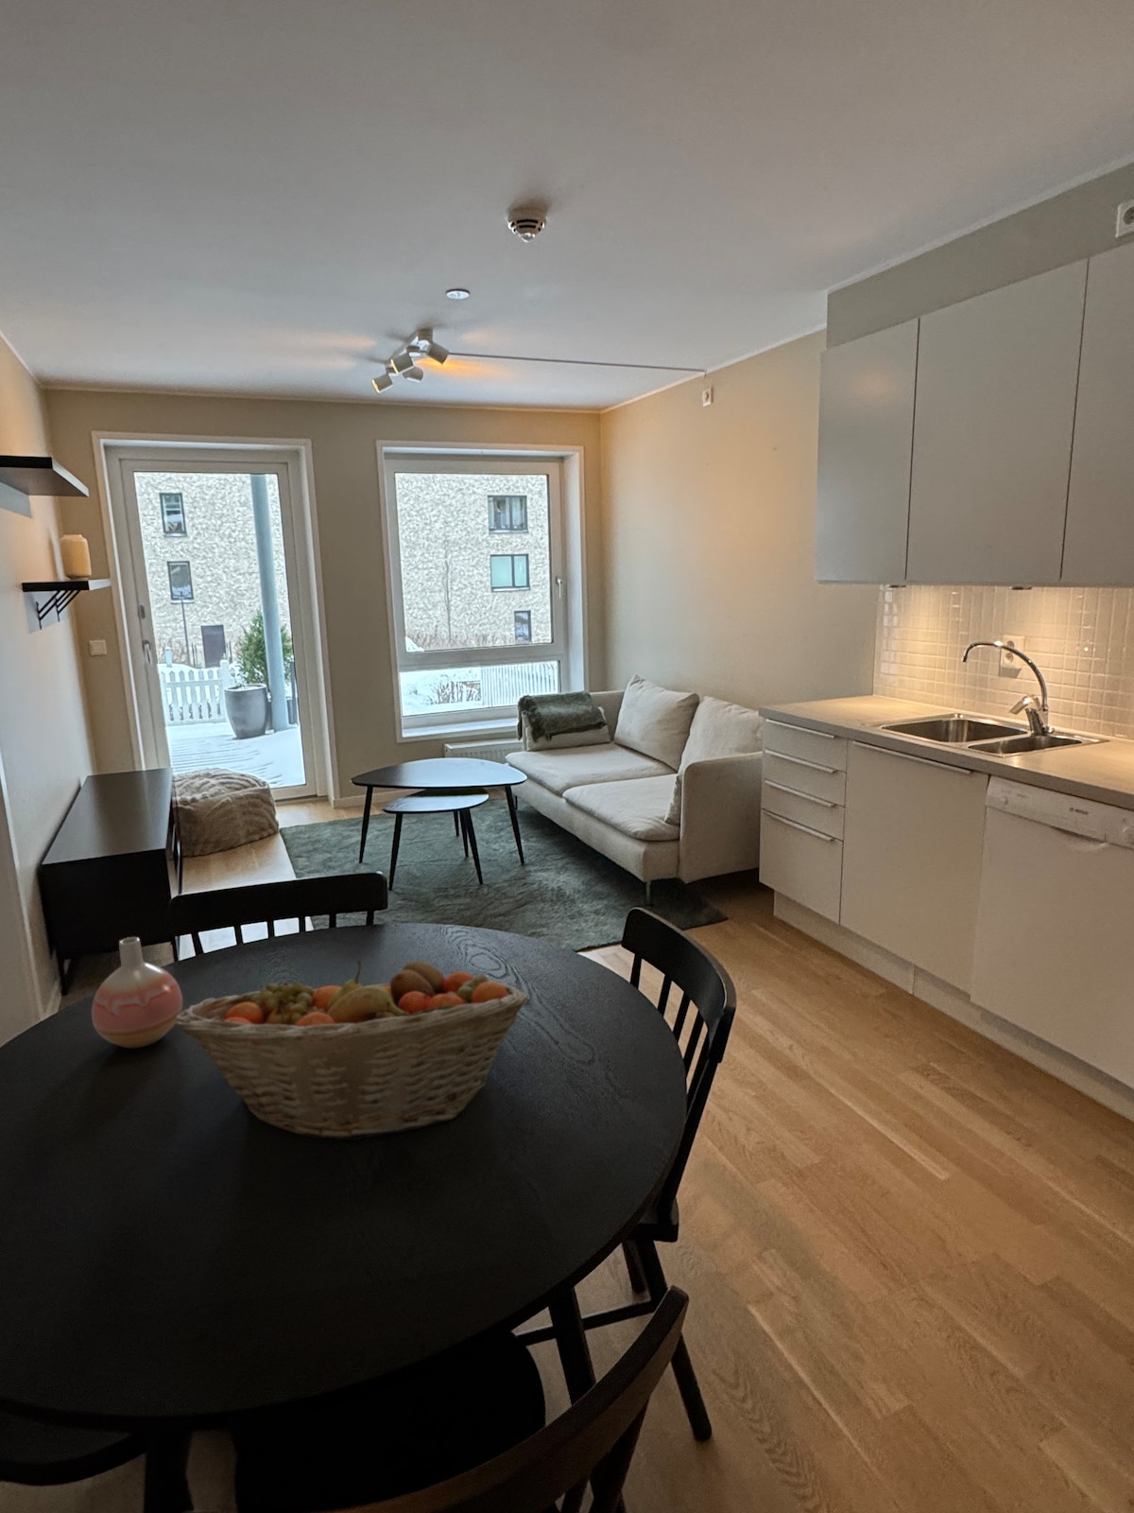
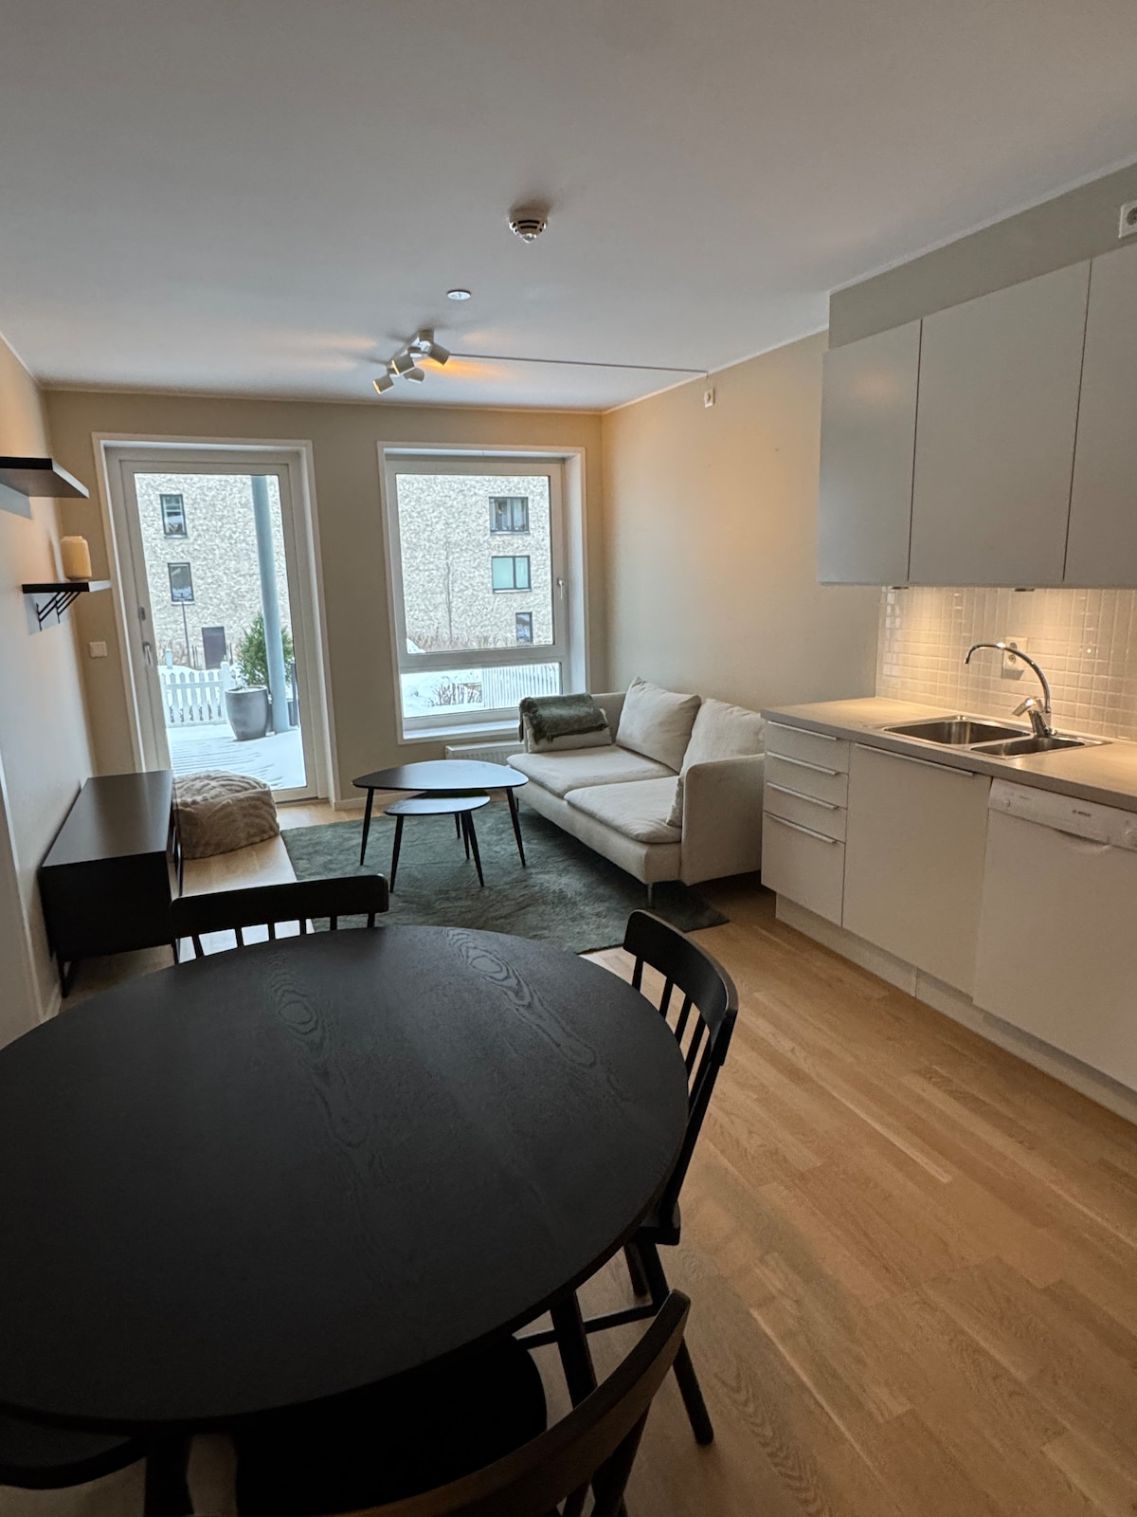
- vase [91,936,183,1048]
- fruit basket [175,960,528,1141]
